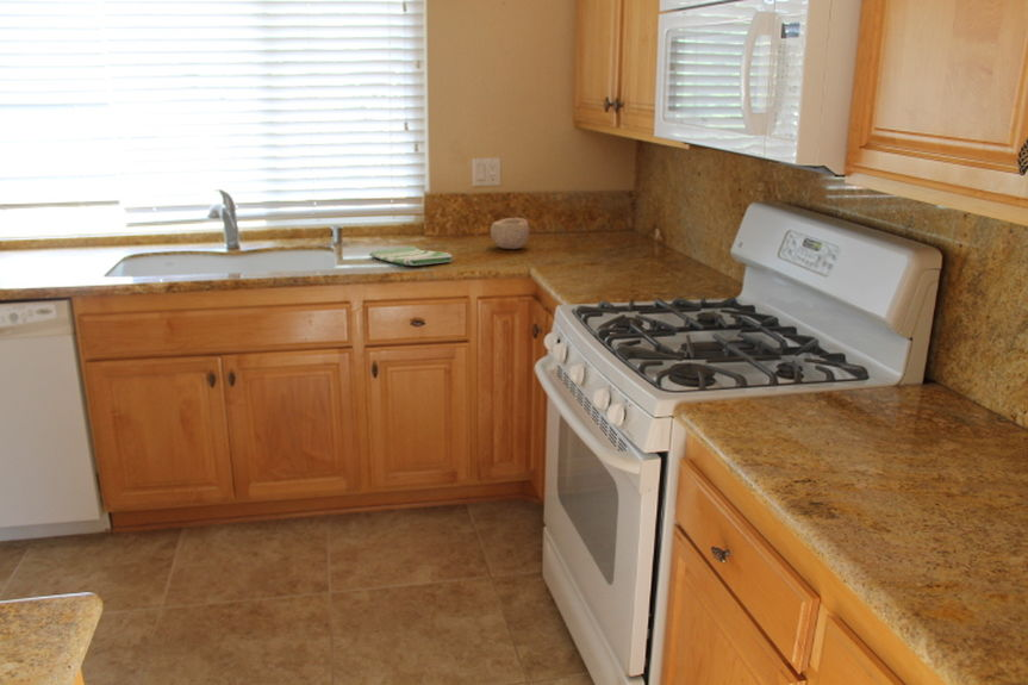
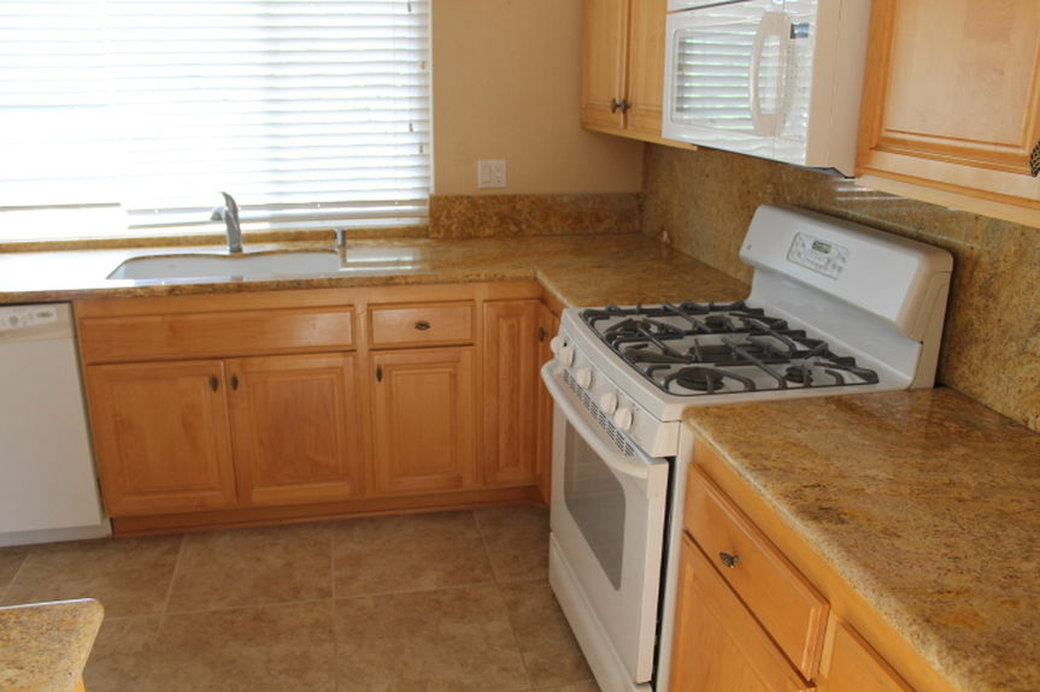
- bowl [490,217,530,250]
- dish towel [368,245,454,267]
